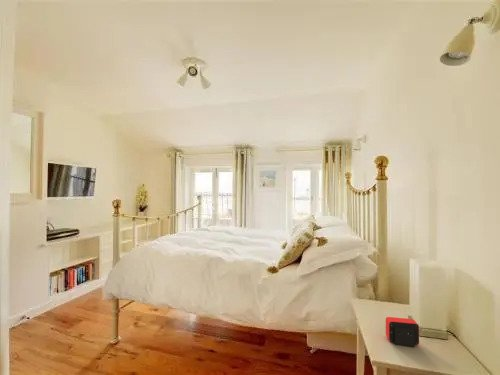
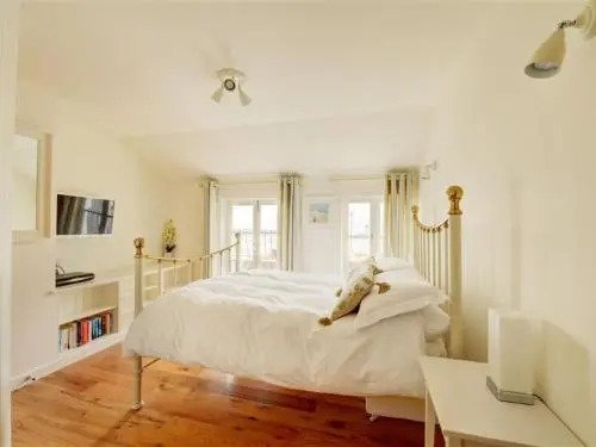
- alarm clock [385,316,420,348]
